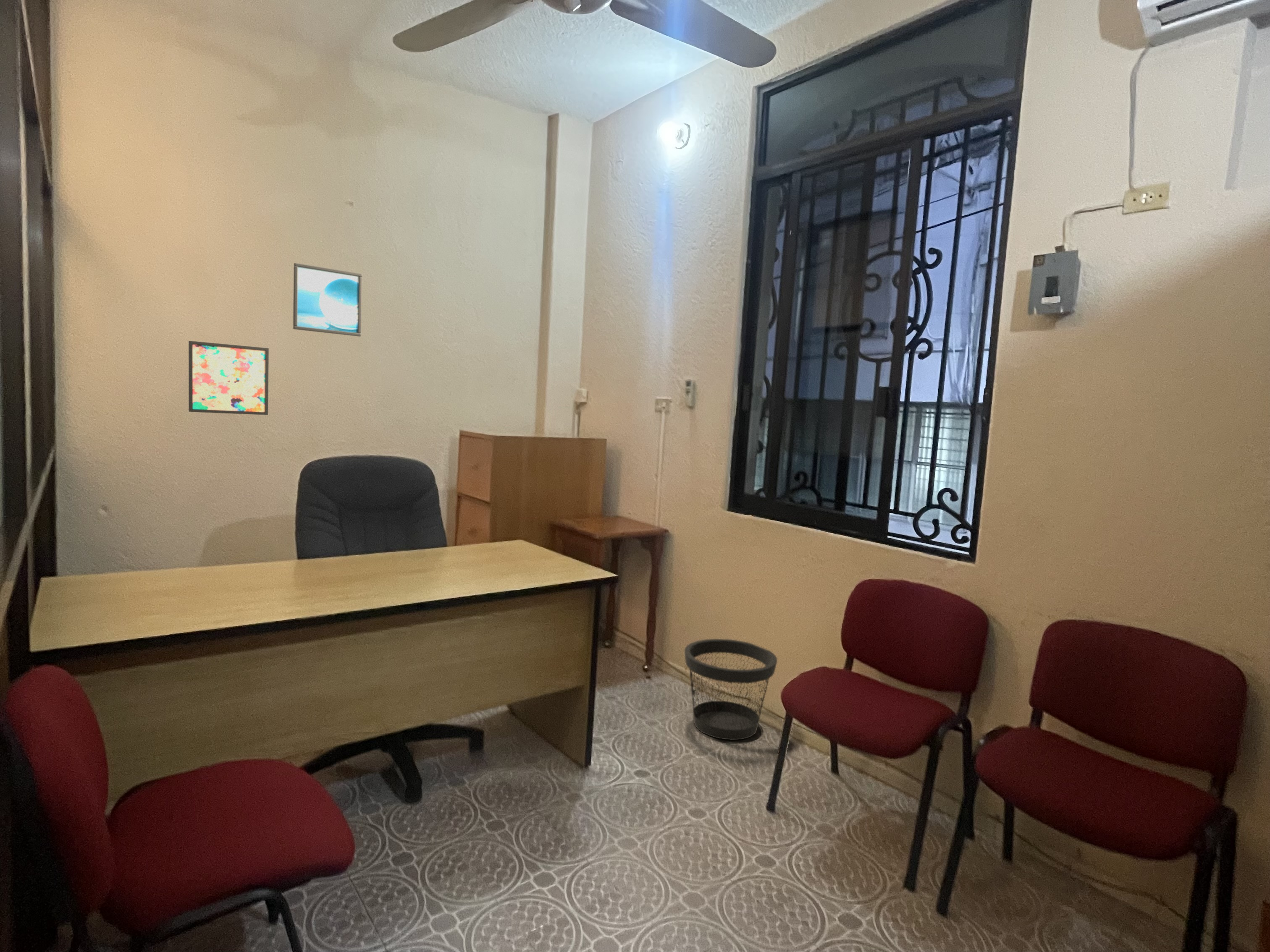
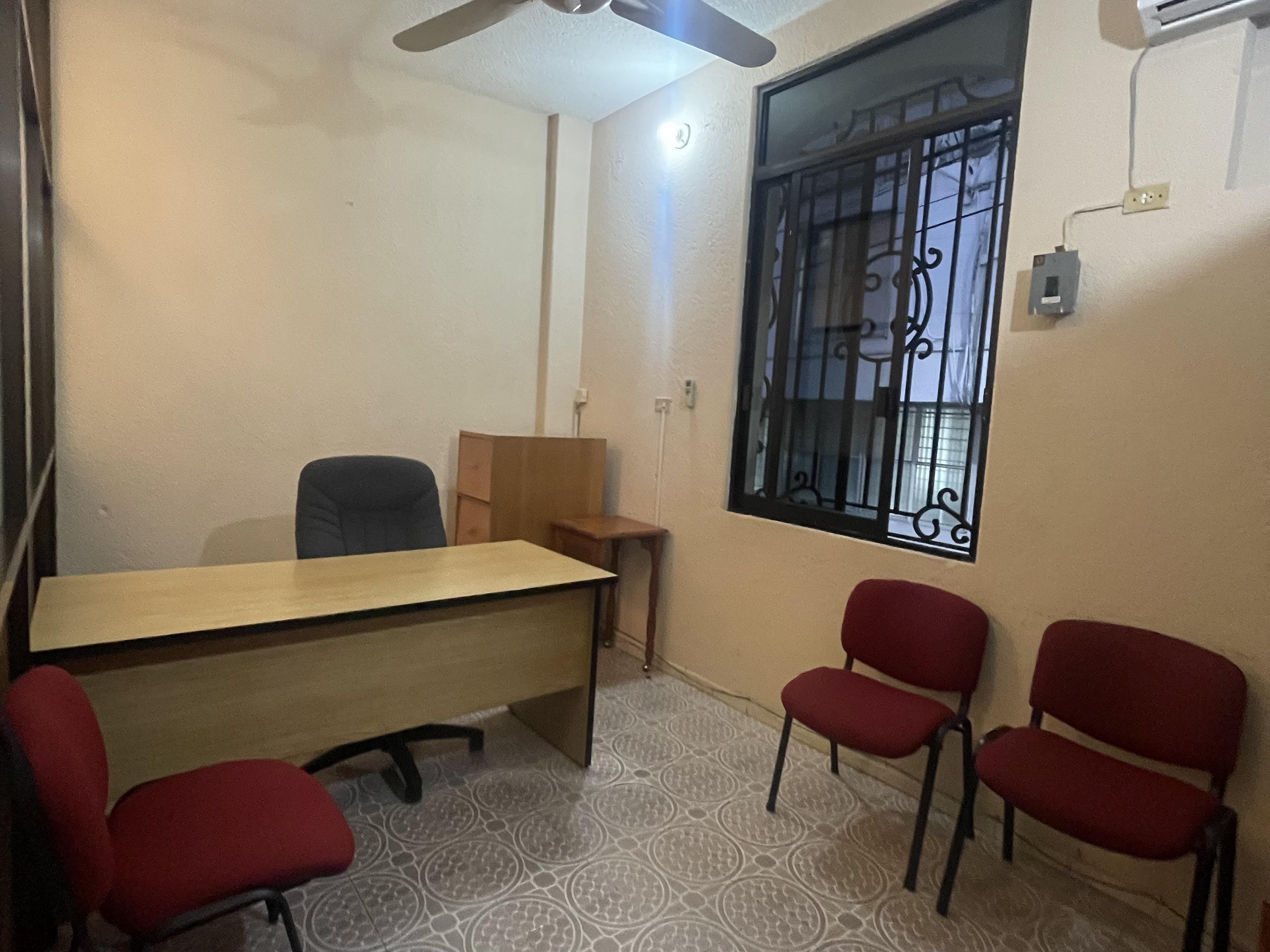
- wall art [188,340,269,416]
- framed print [293,262,363,337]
- wastebasket [684,638,778,740]
